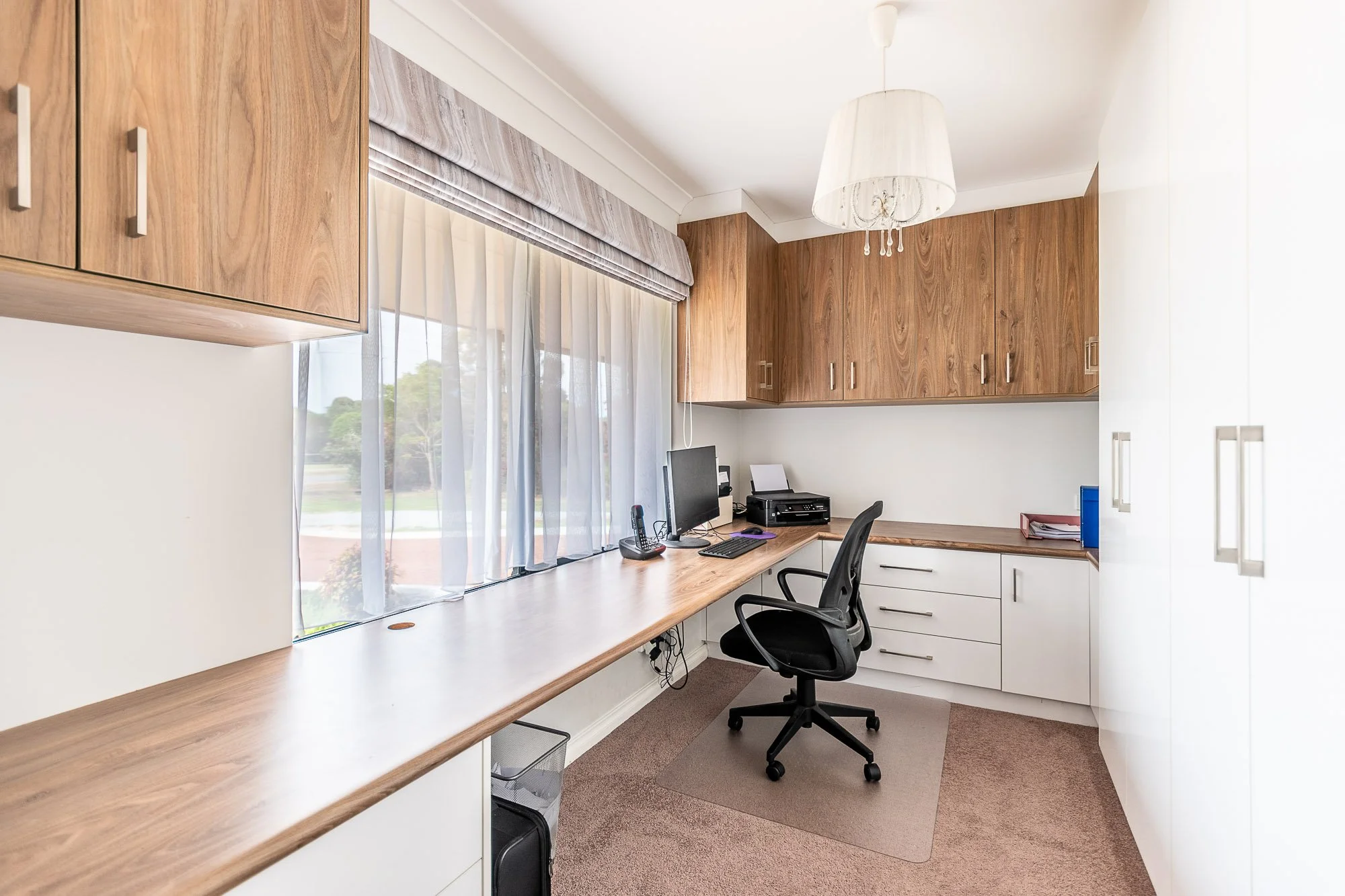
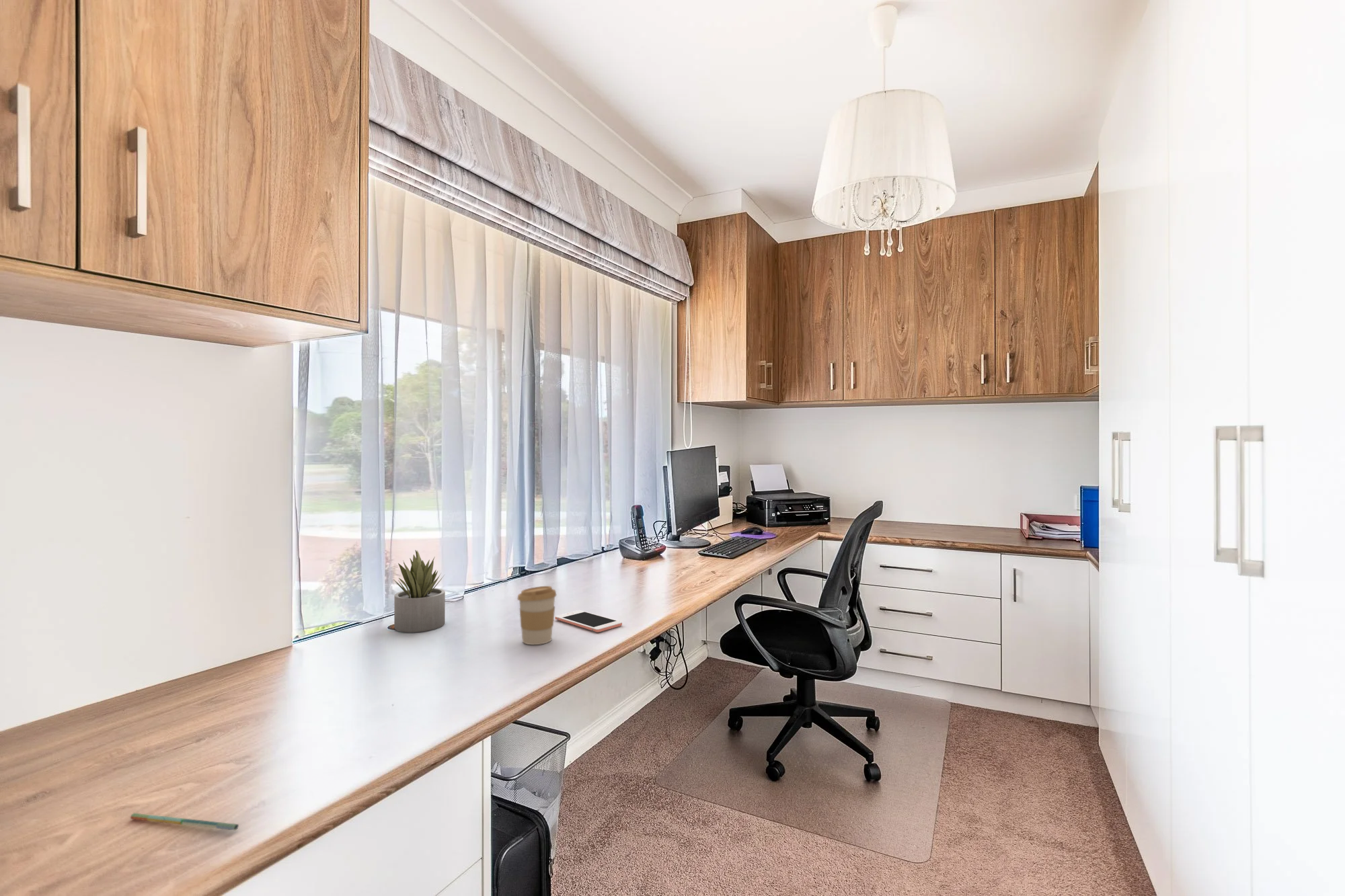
+ succulent plant [393,549,446,633]
+ cell phone [554,610,623,633]
+ pen [130,813,239,831]
+ coffee cup [516,585,557,645]
